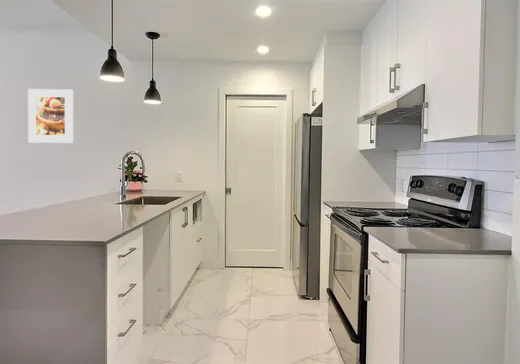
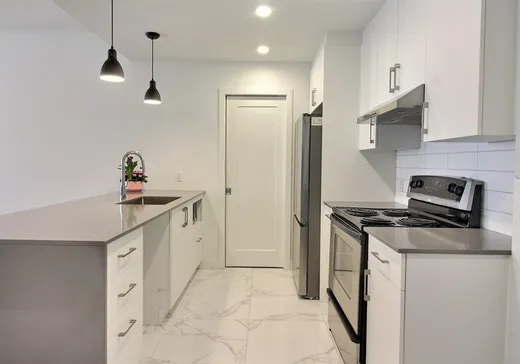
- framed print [27,88,74,144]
